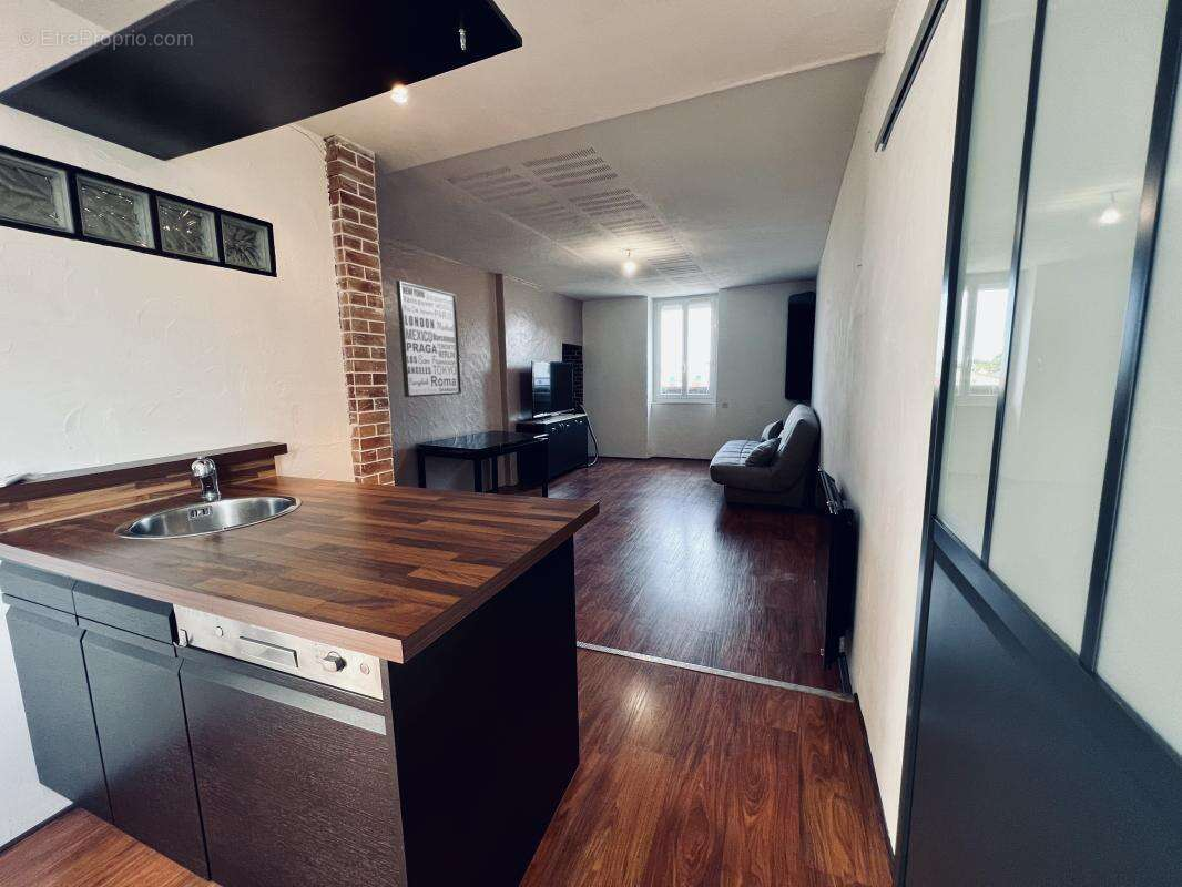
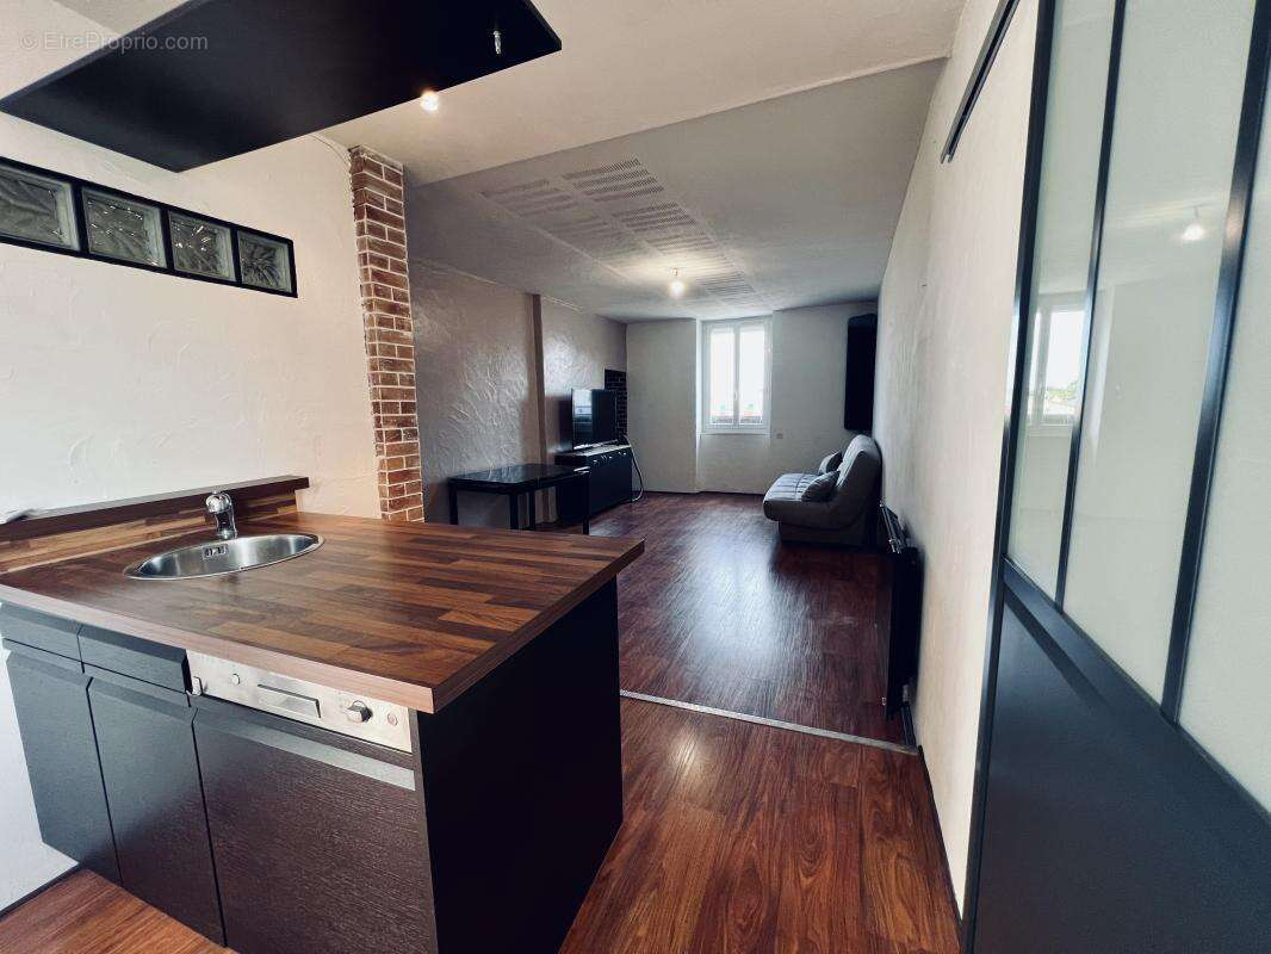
- wall art [395,279,462,398]
